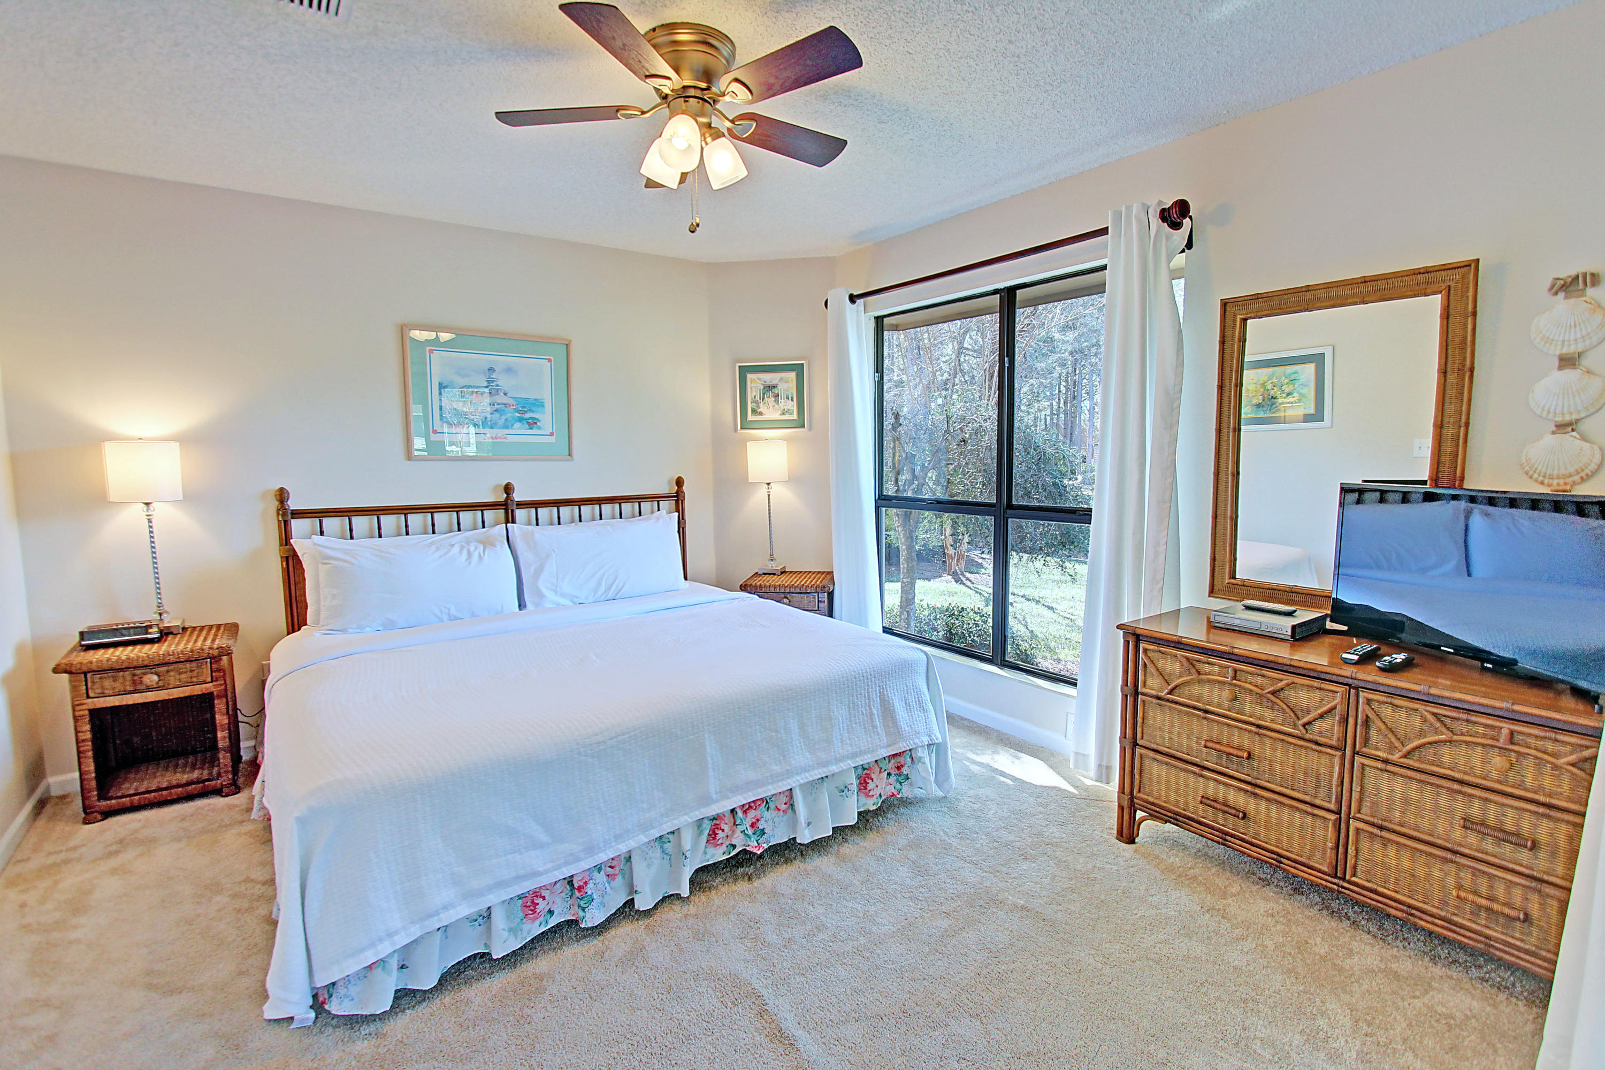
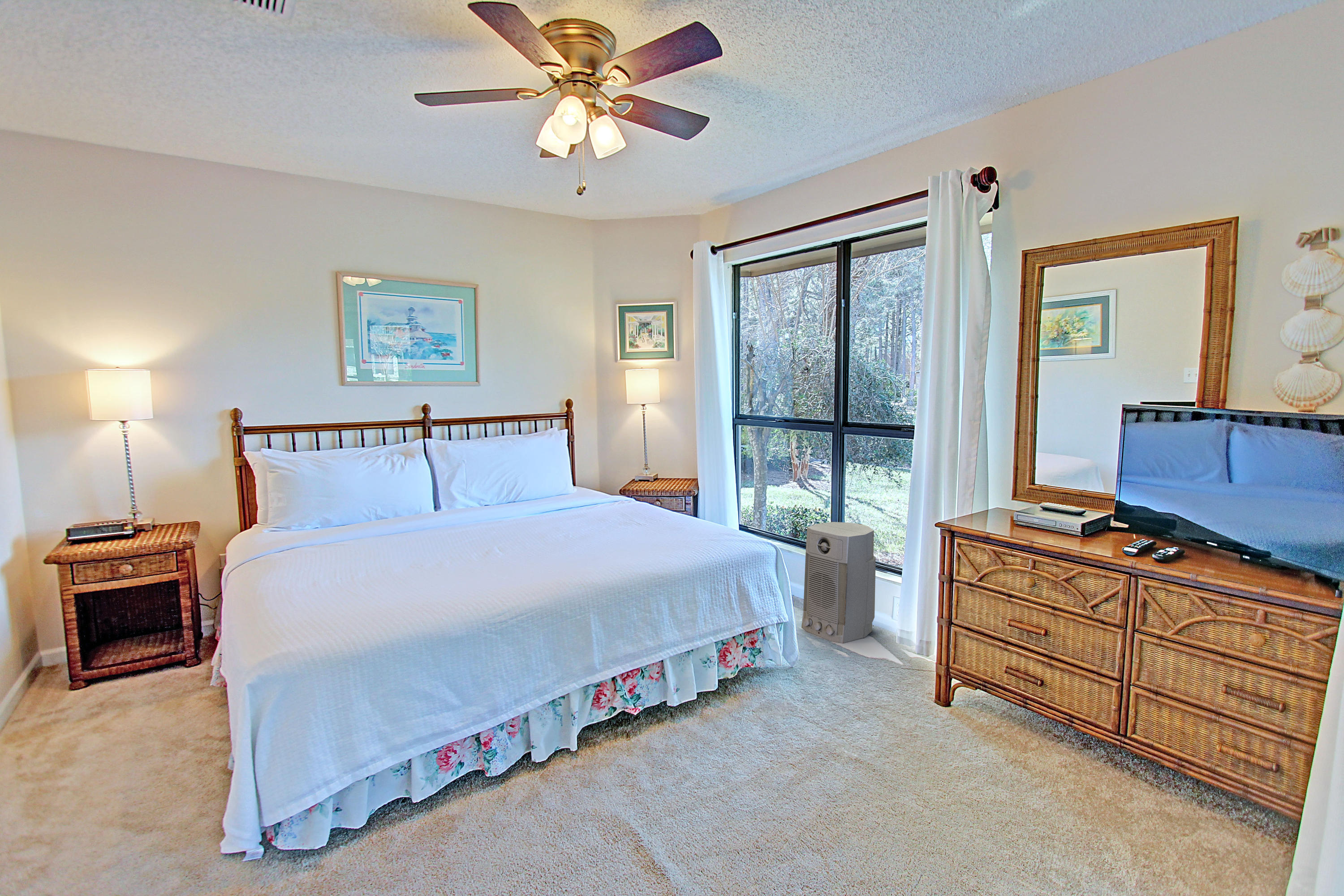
+ air purifier [801,521,876,644]
